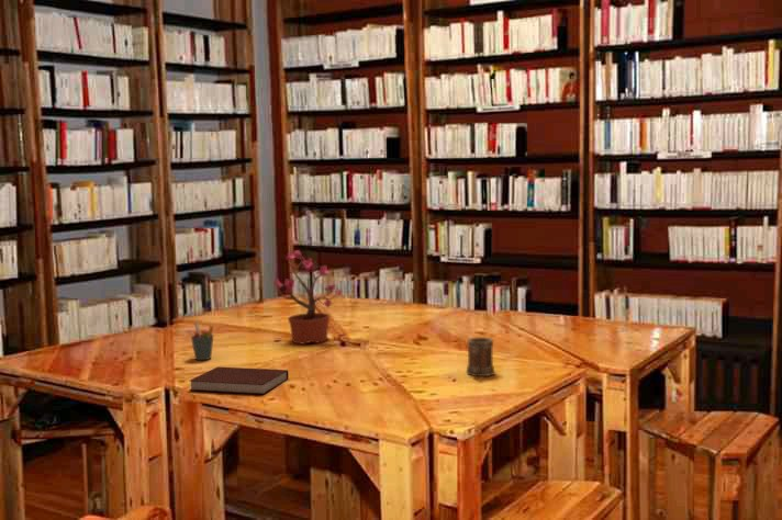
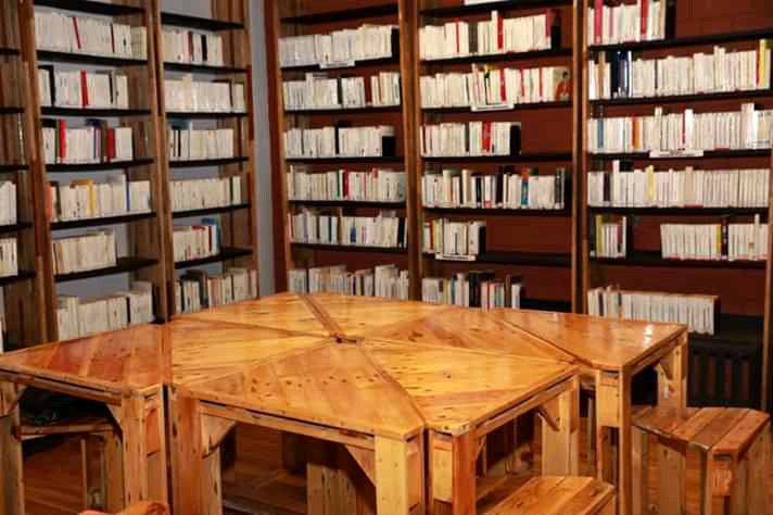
- pen holder [190,321,215,361]
- mug [466,336,496,377]
- potted plant [273,249,347,346]
- notebook [188,365,290,396]
